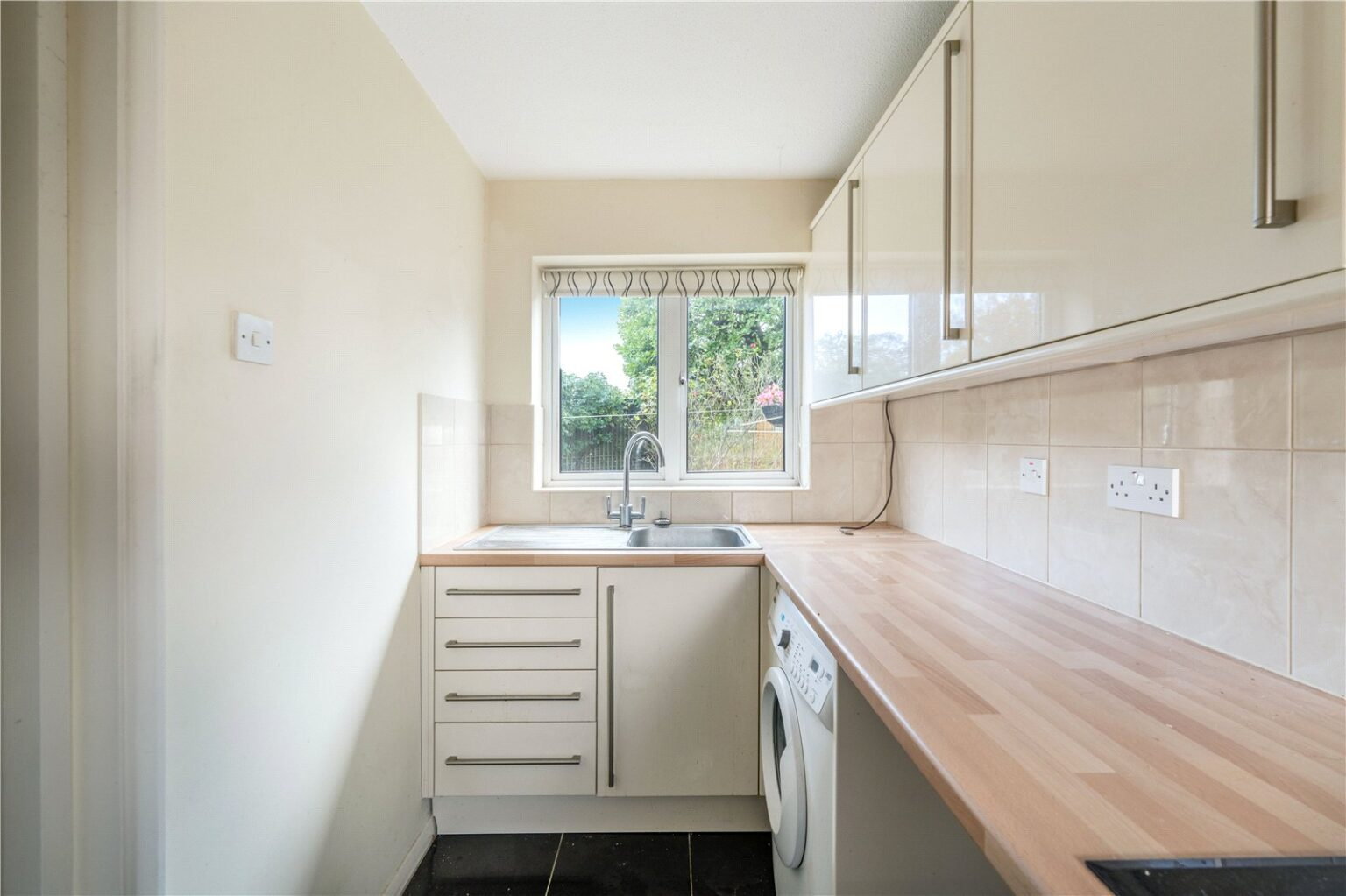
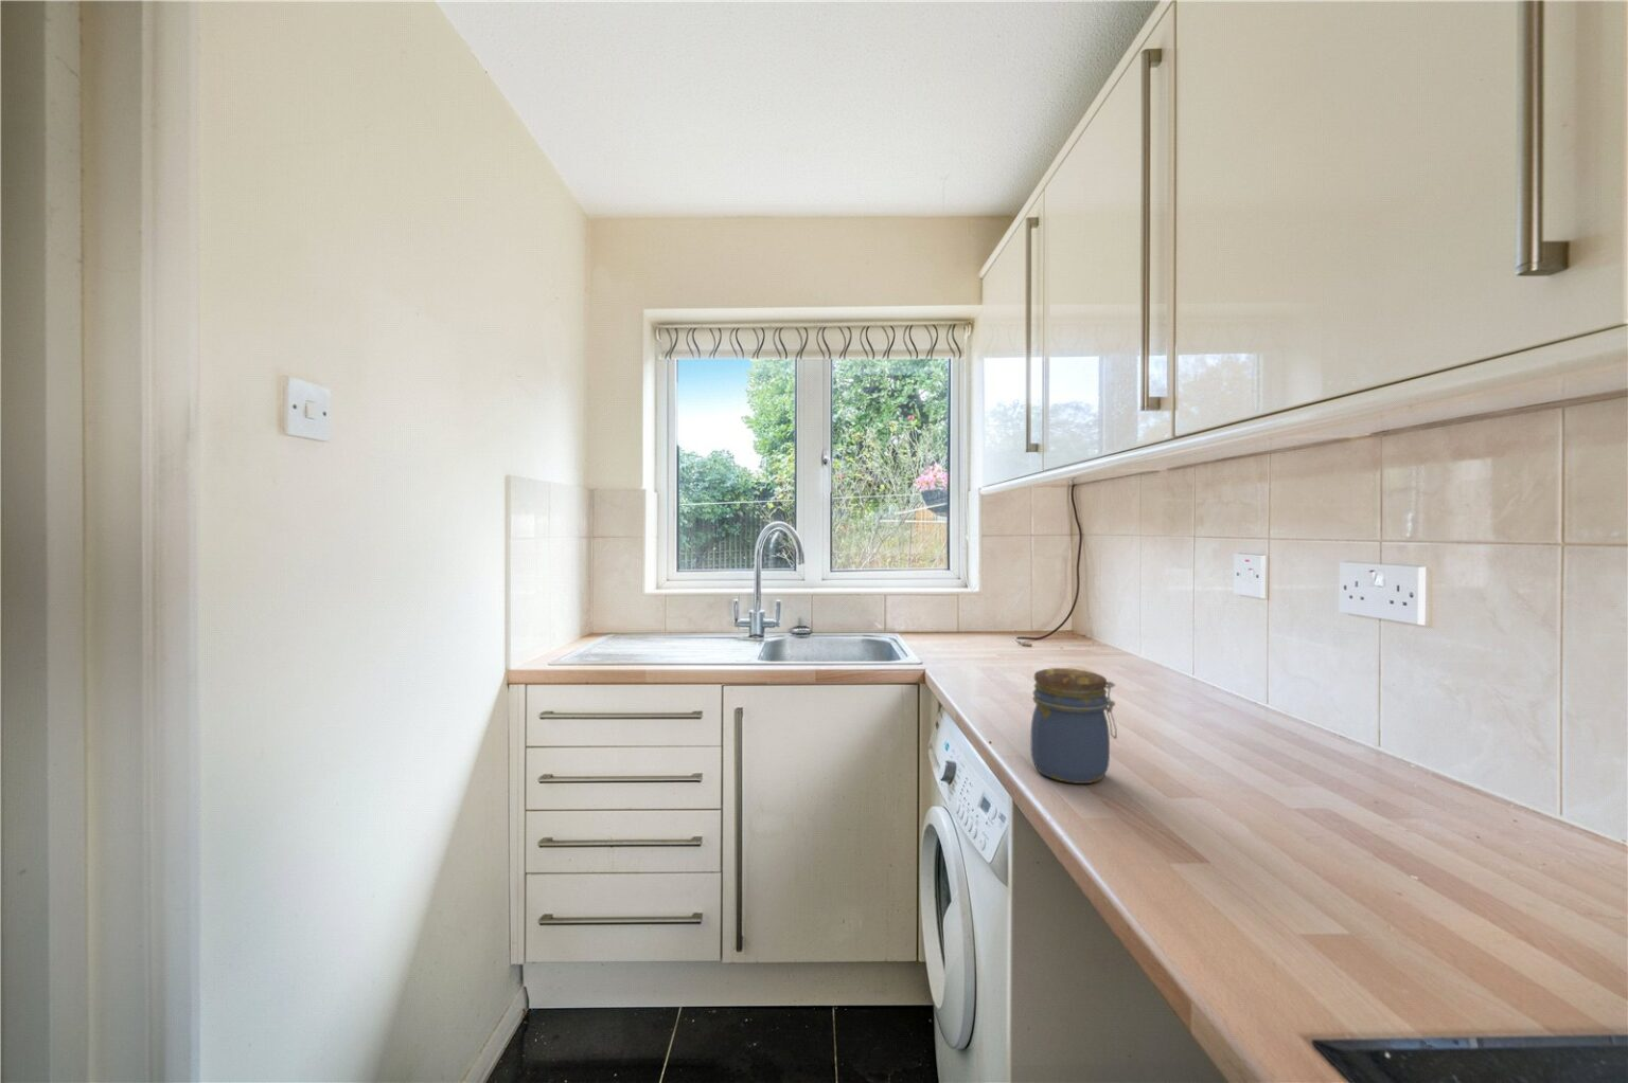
+ jar [1029,667,1118,784]
